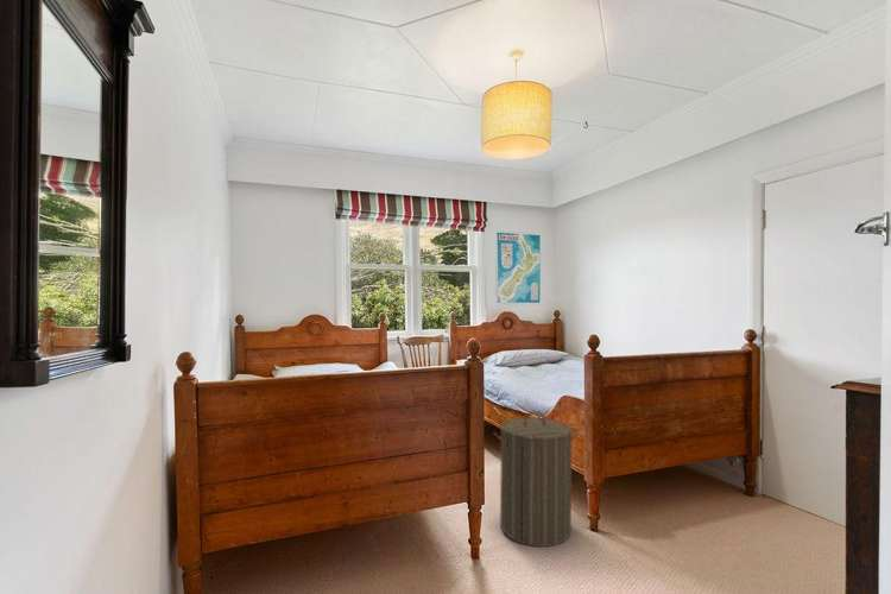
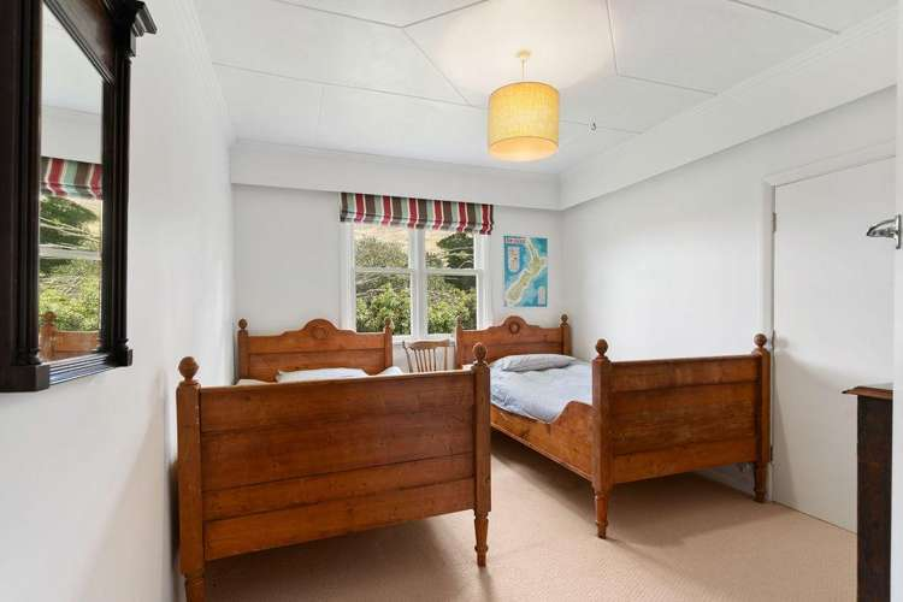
- laundry hamper [493,410,577,548]
